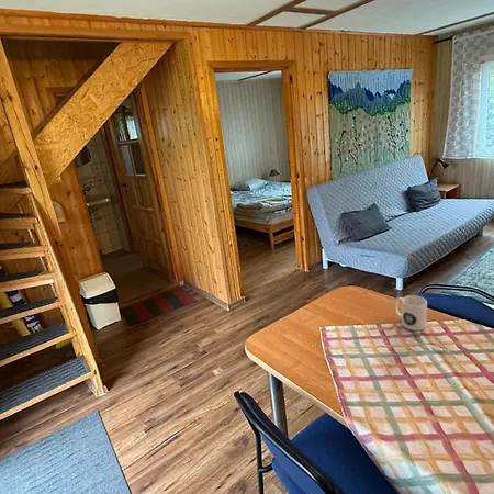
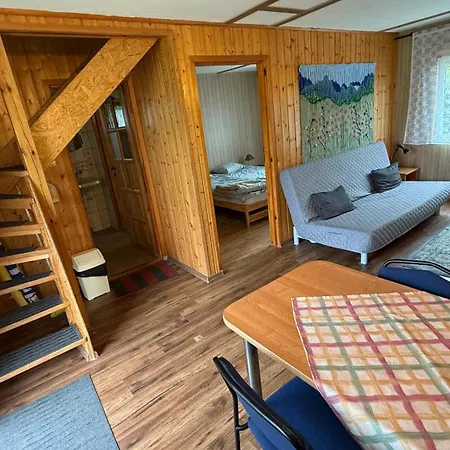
- mug [394,294,428,332]
